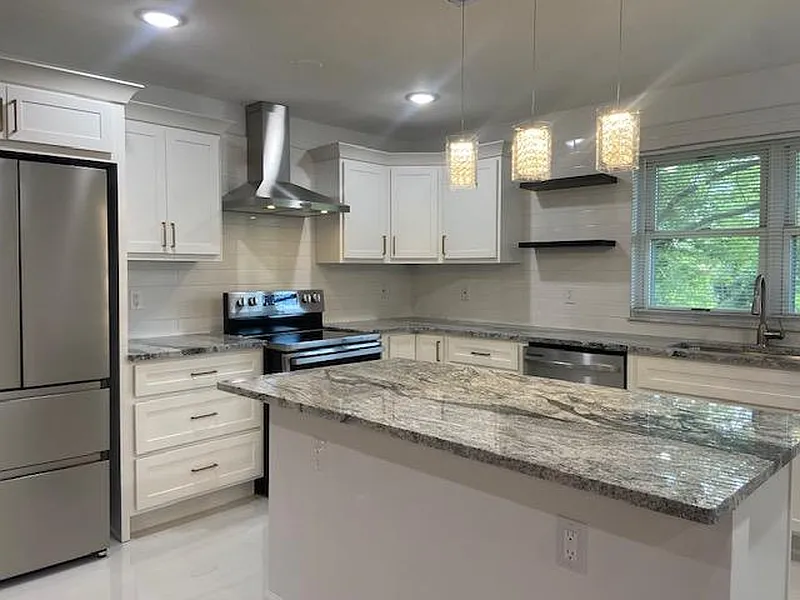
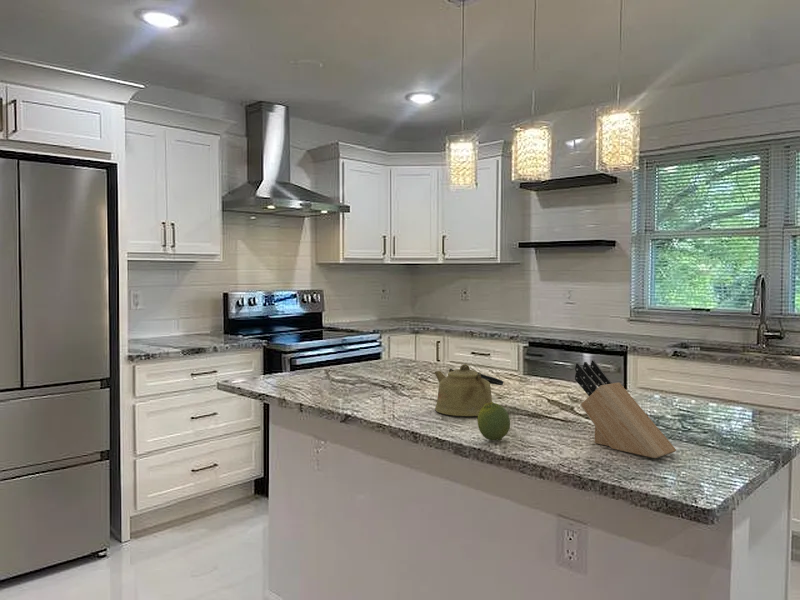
+ knife block [574,359,677,459]
+ kettle [434,363,504,417]
+ fruit [477,401,511,441]
